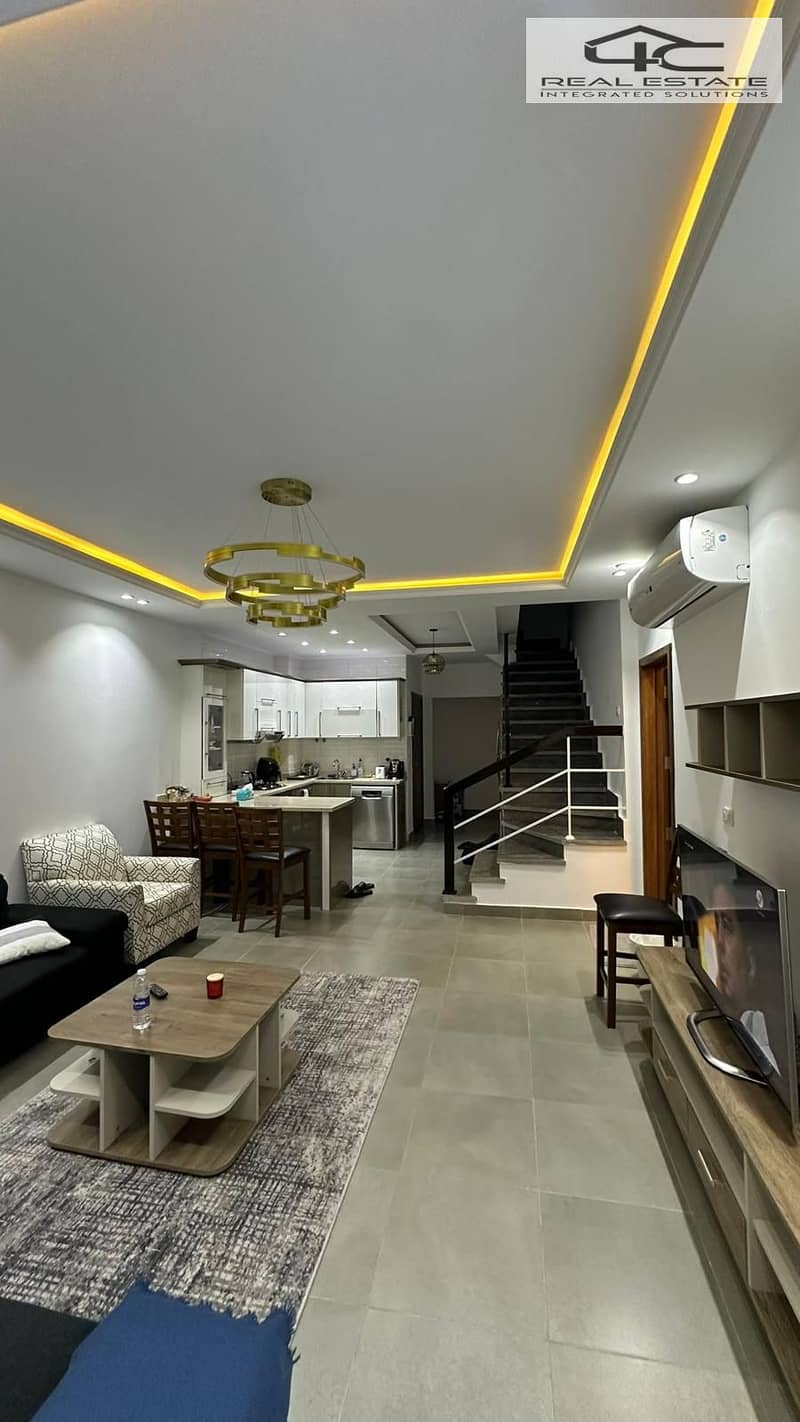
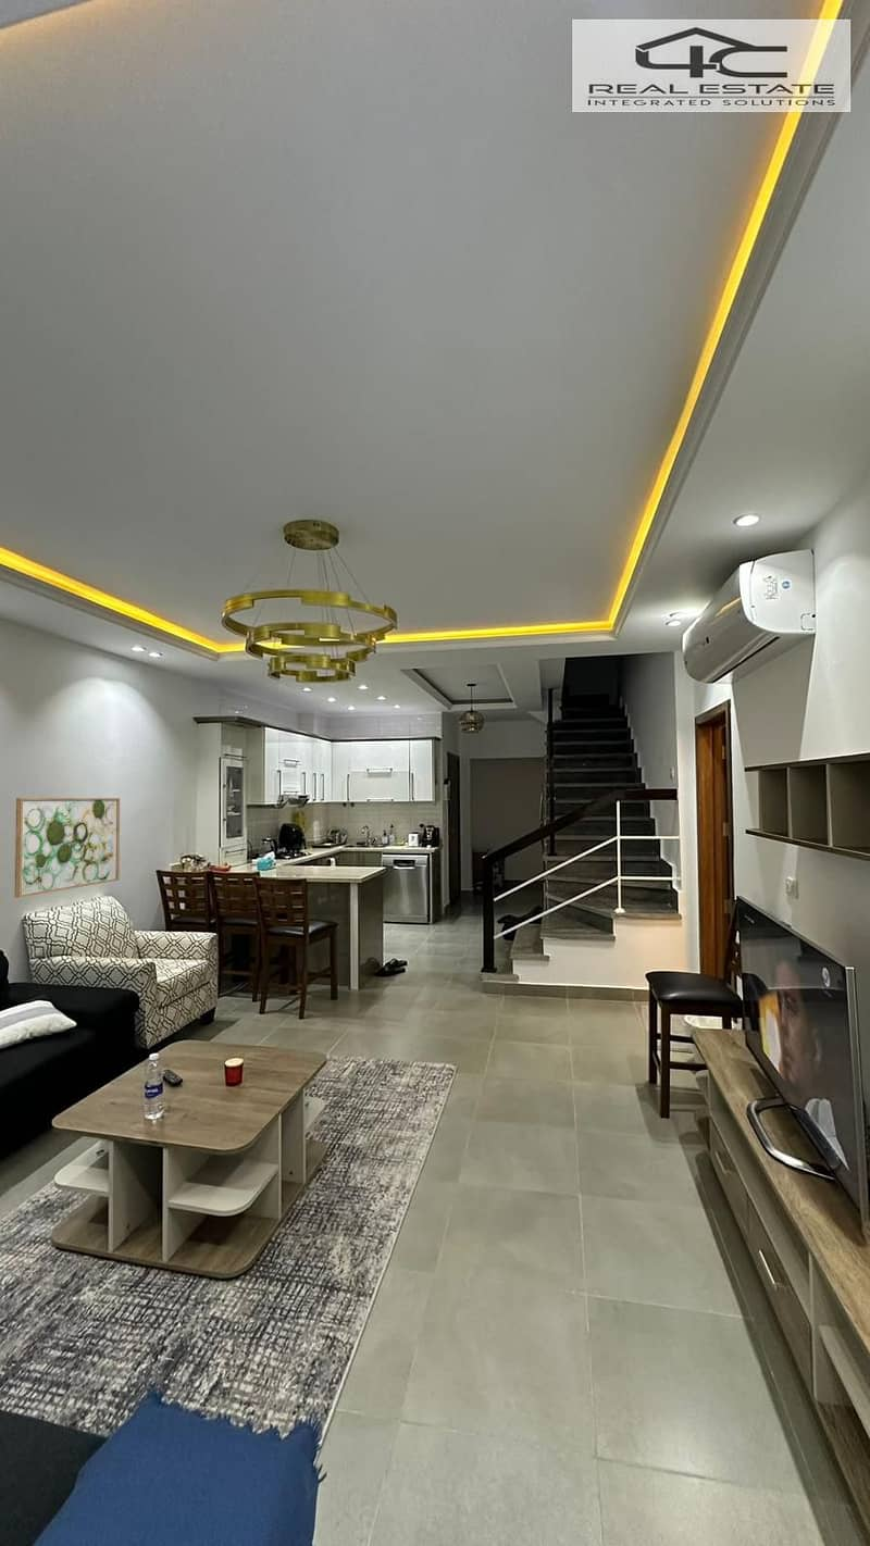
+ wall art [13,797,121,899]
